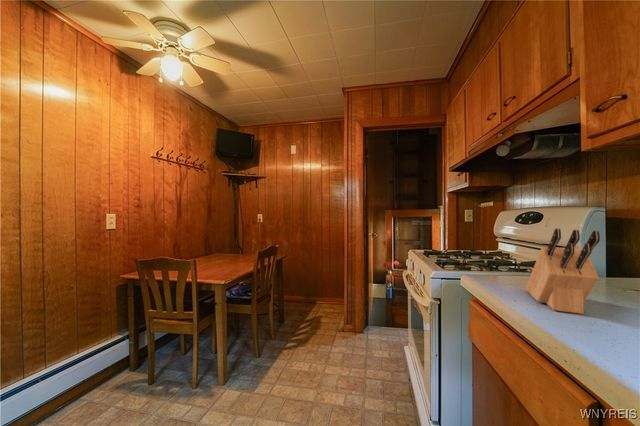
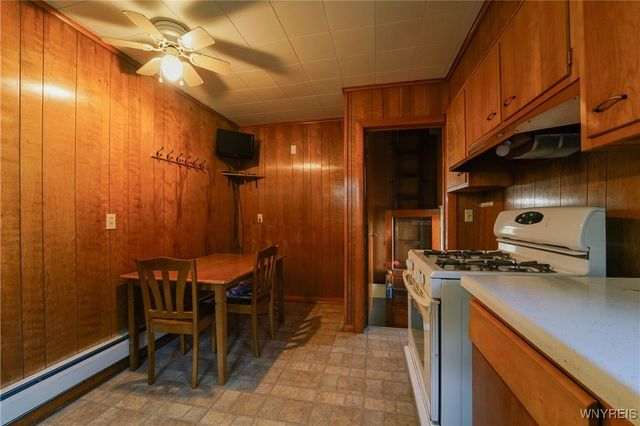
- knife block [525,228,601,315]
